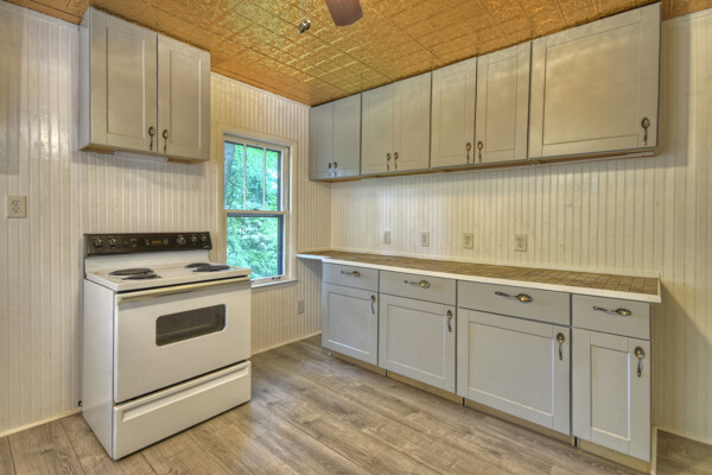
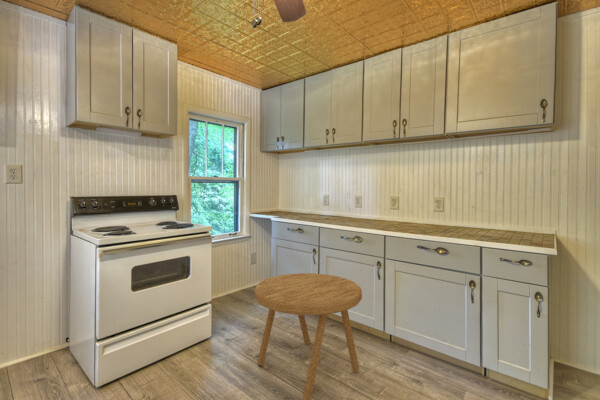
+ side table [254,272,363,400]
